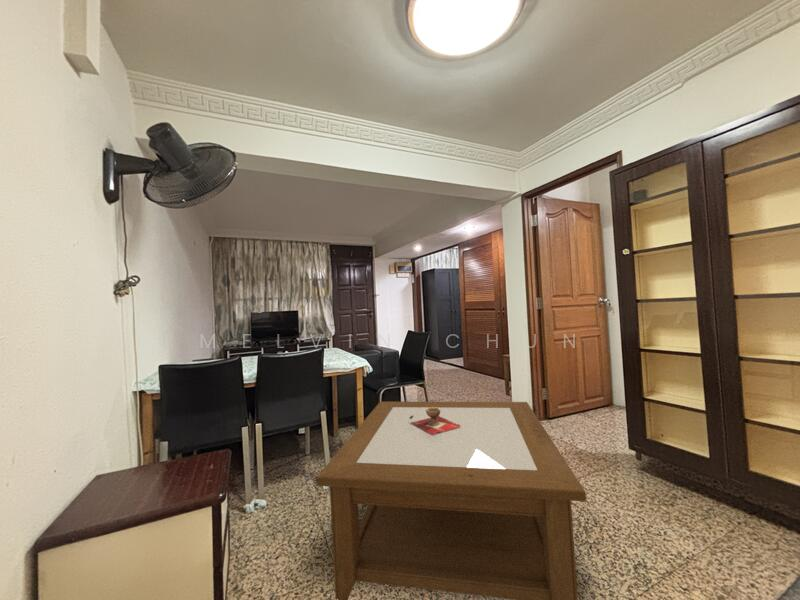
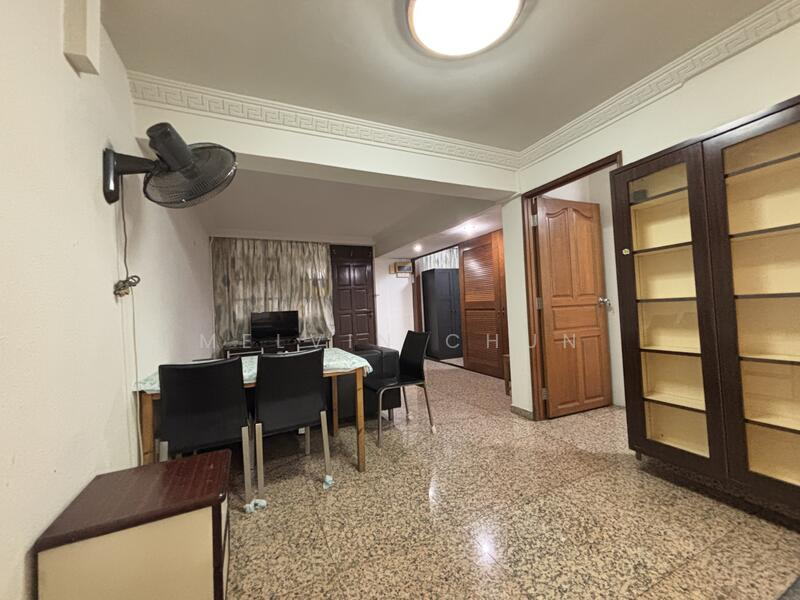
- coffee table [315,401,587,600]
- decorative bowl [409,407,460,435]
